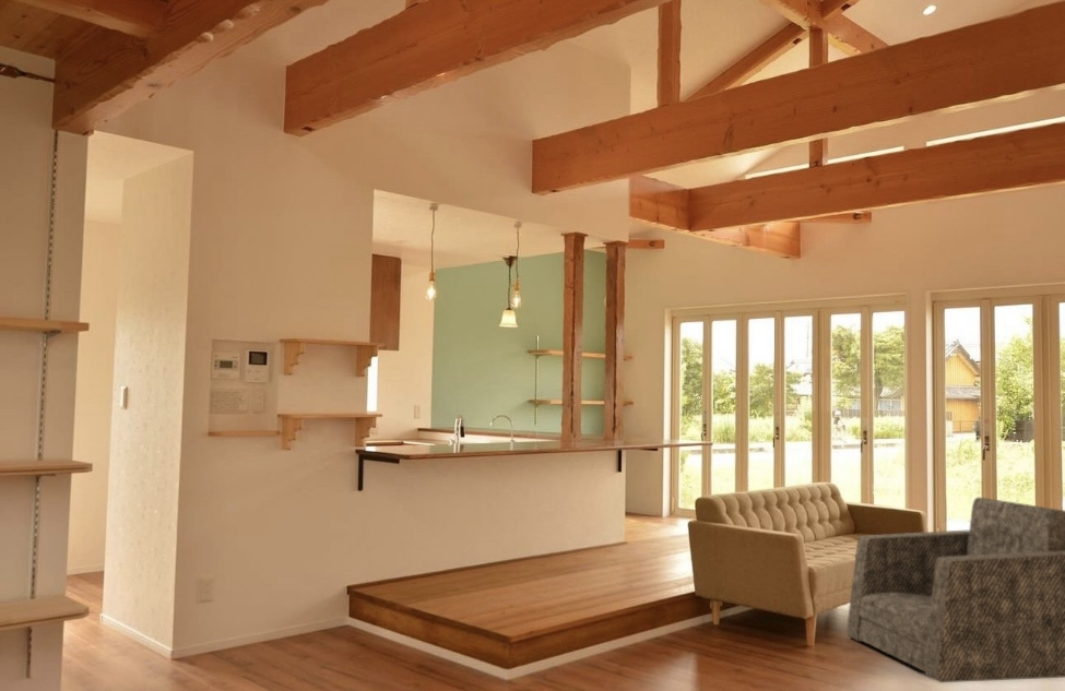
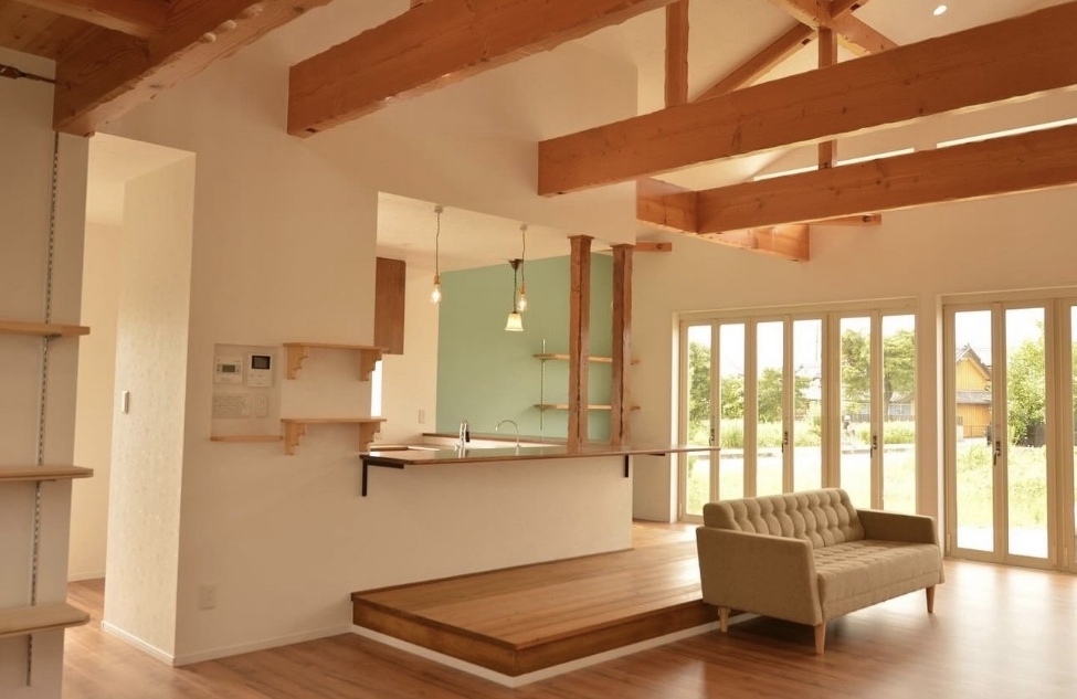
- armchair [847,496,1065,683]
